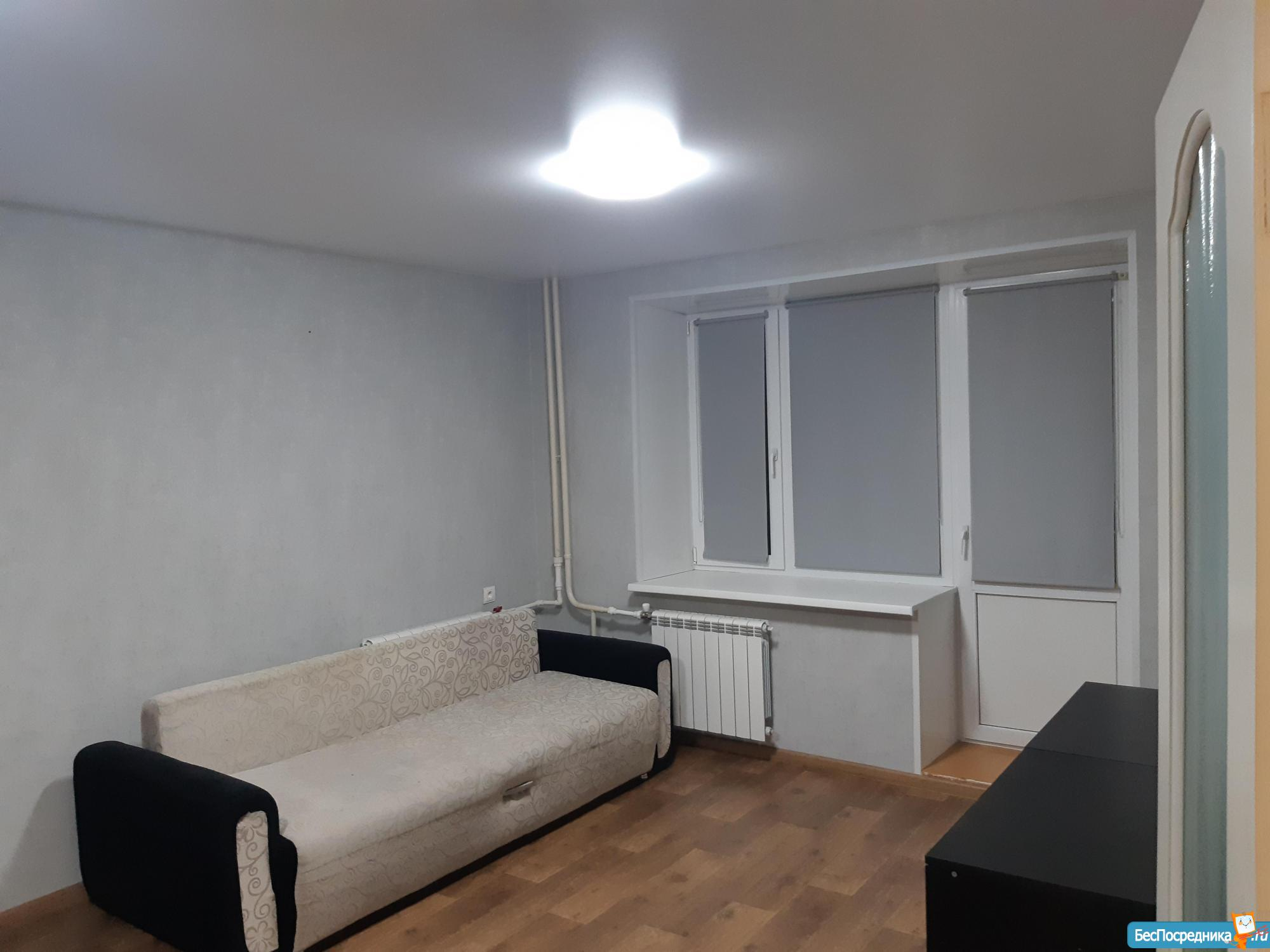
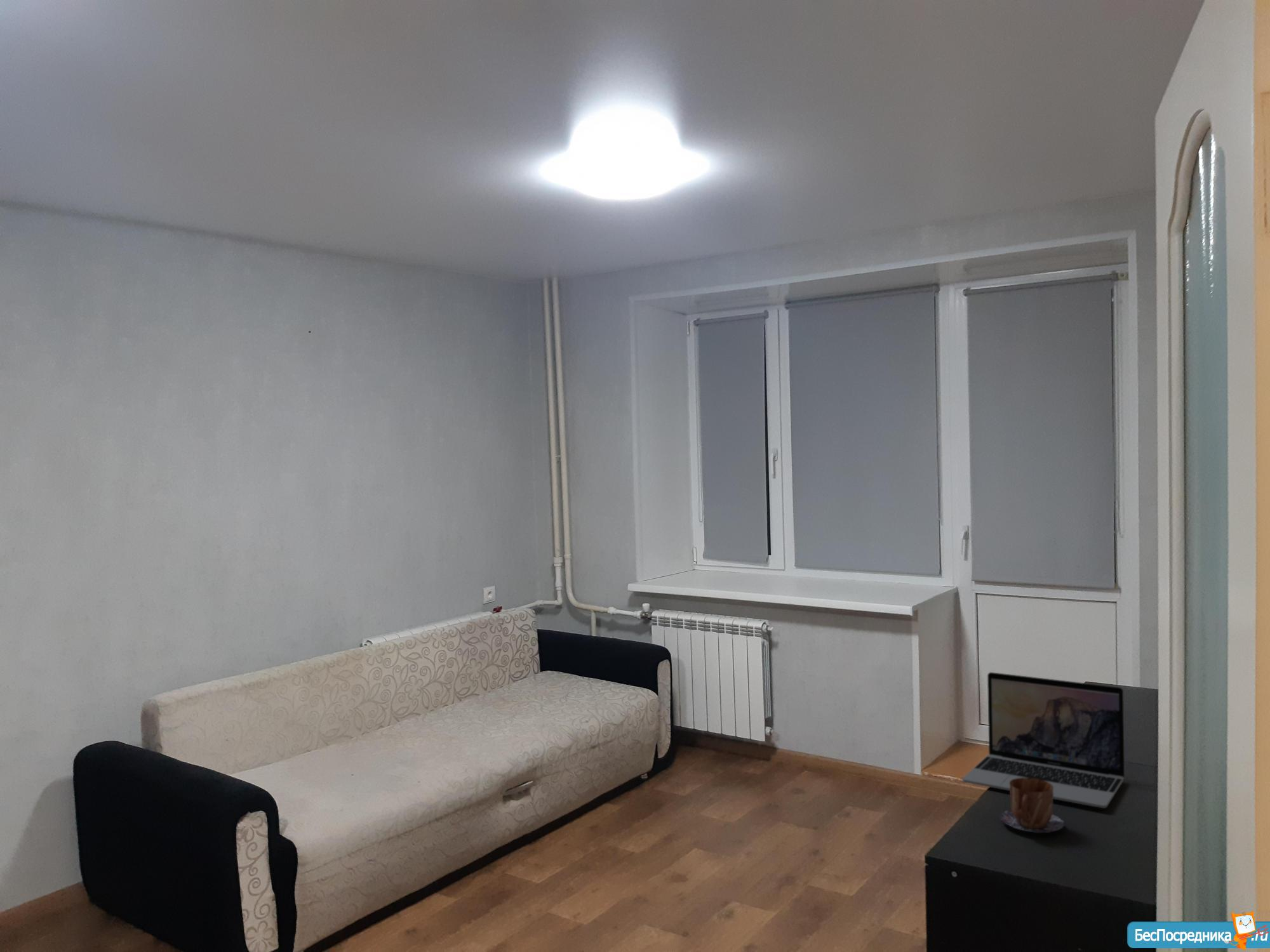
+ laptop [961,671,1125,809]
+ mug [999,778,1065,833]
